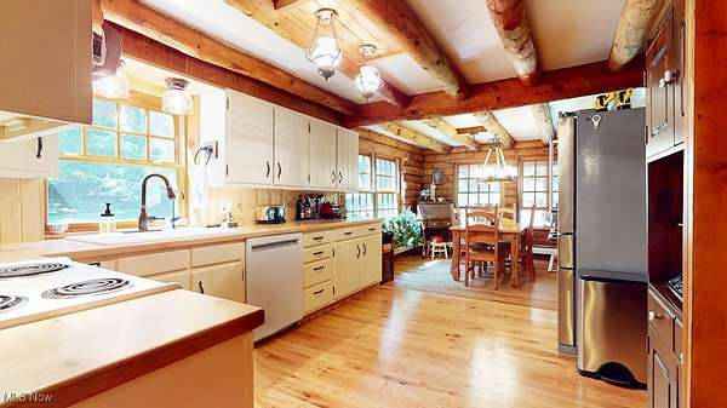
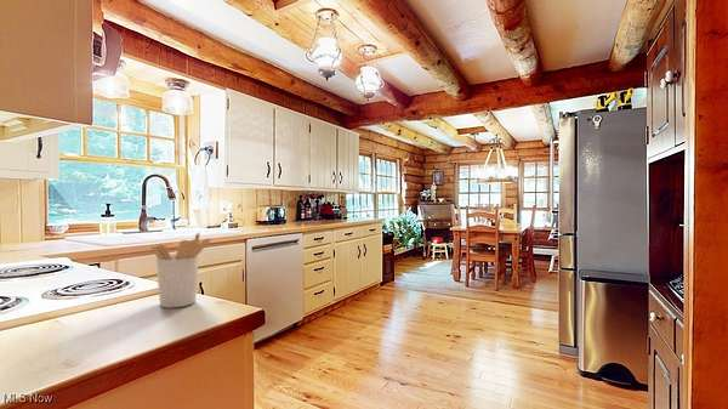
+ utensil holder [150,232,211,309]
